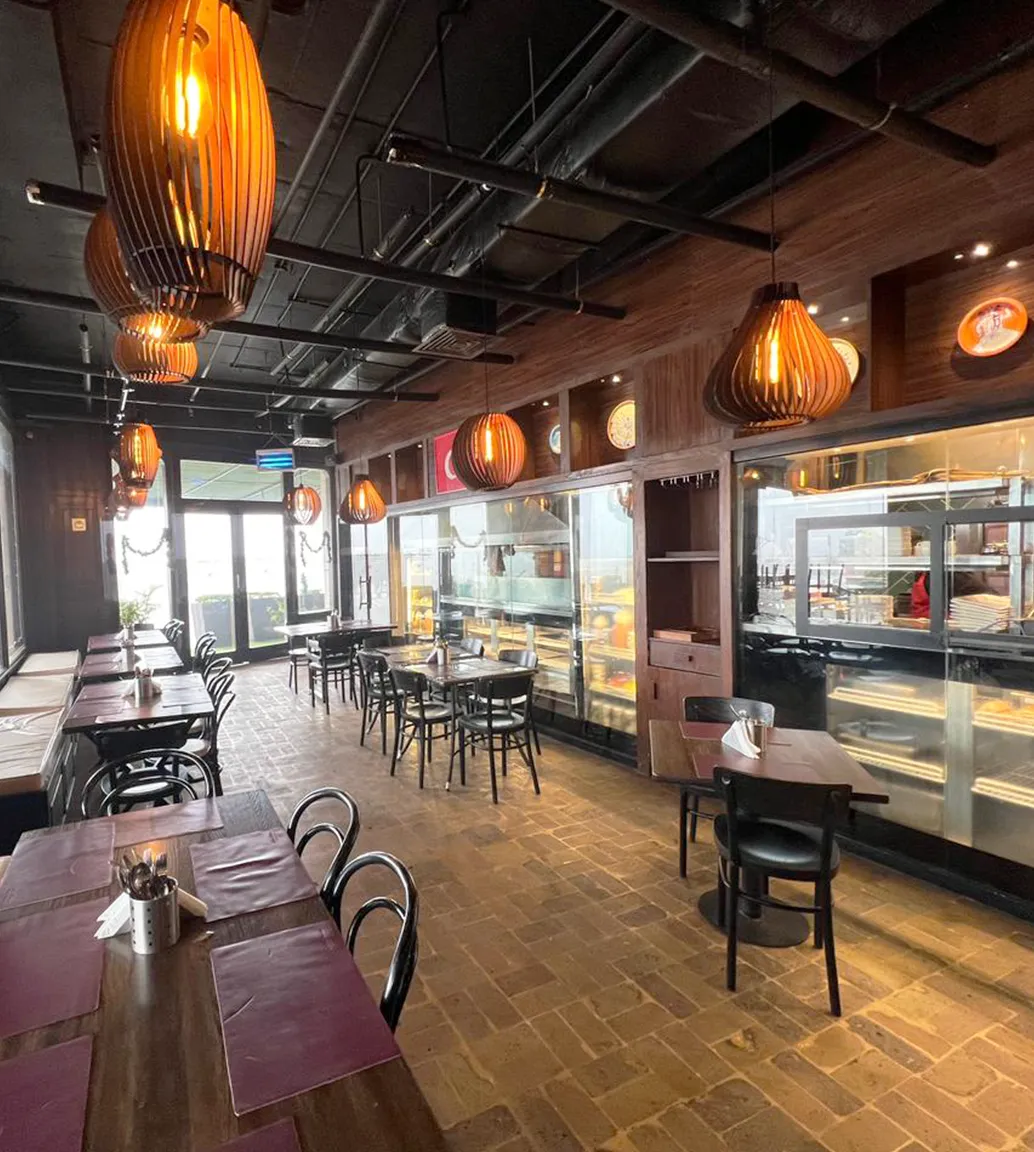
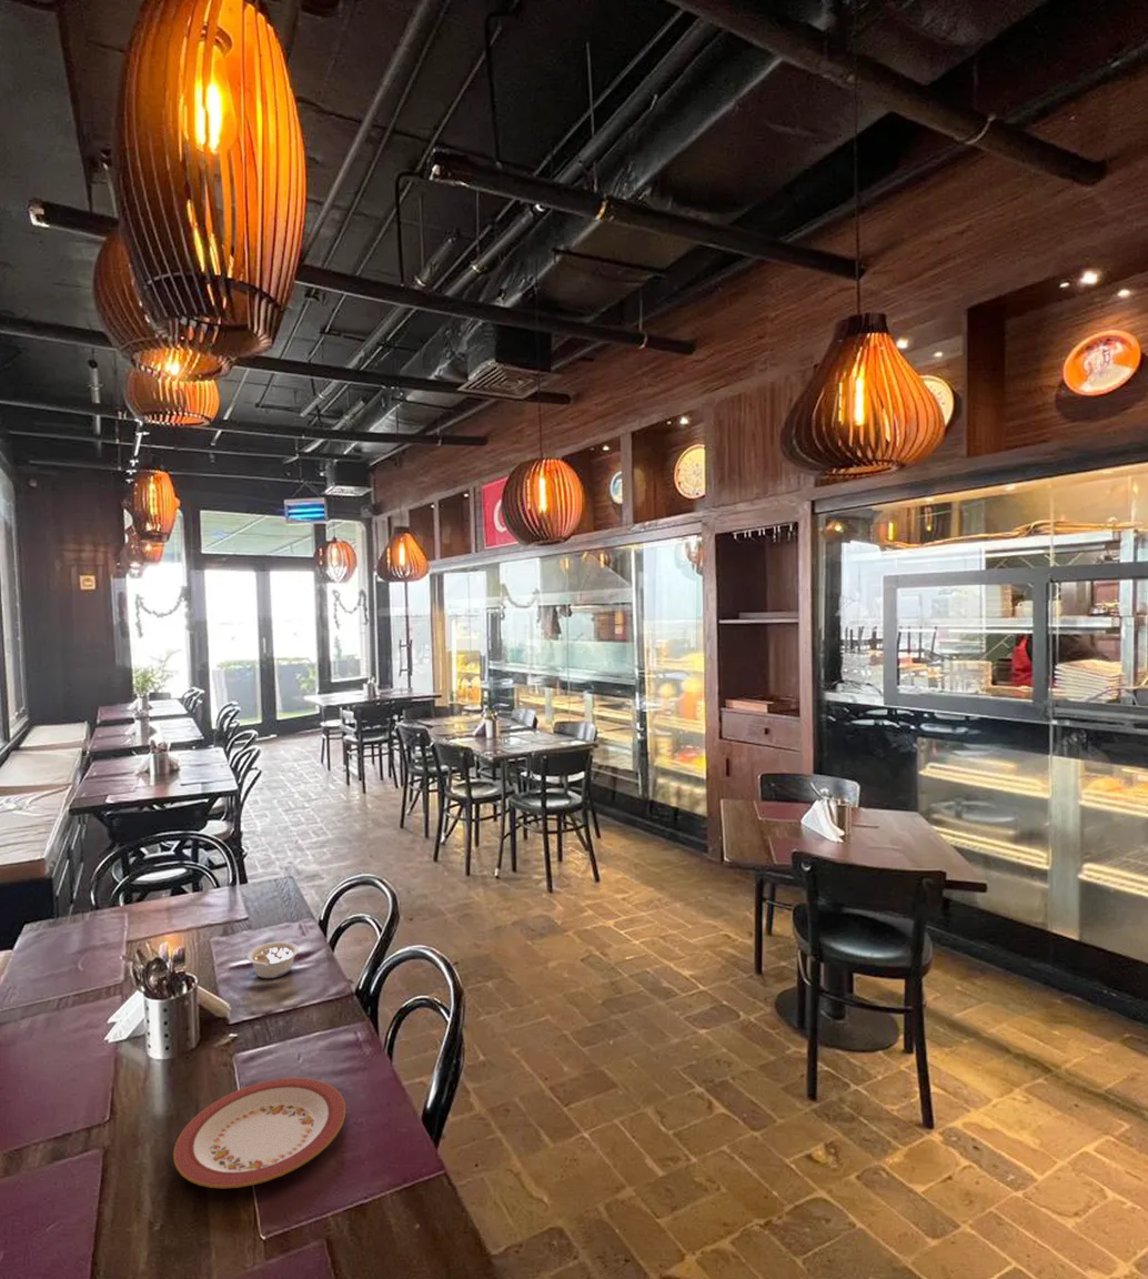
+ legume [246,940,300,979]
+ plate [172,1077,346,1189]
